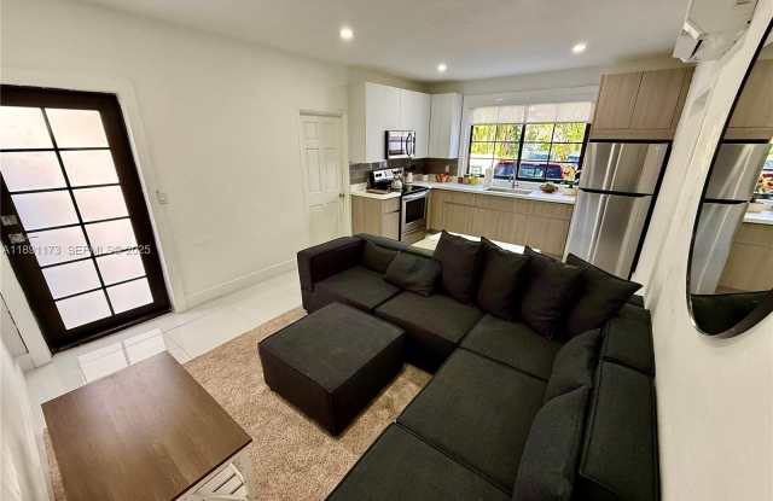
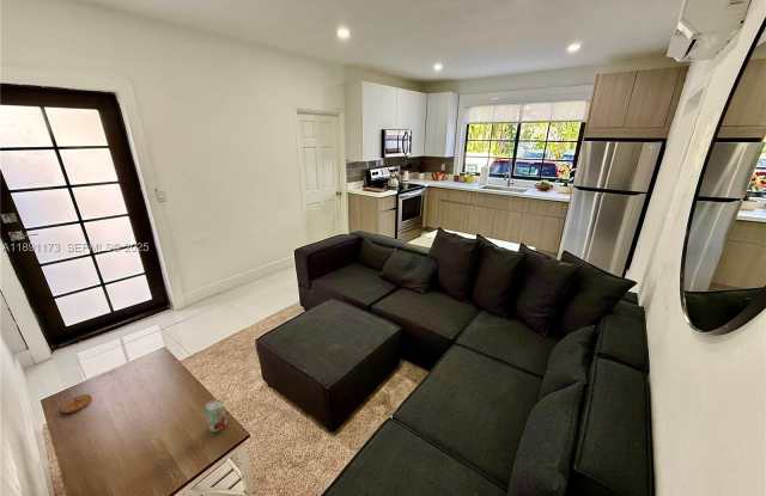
+ coaster [60,393,92,415]
+ beverage can [203,398,227,433]
